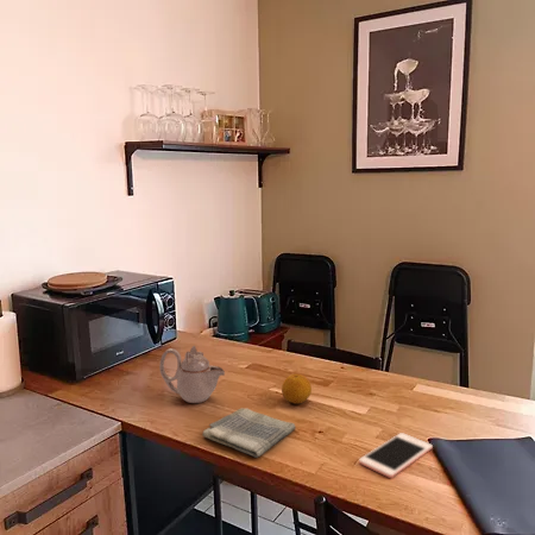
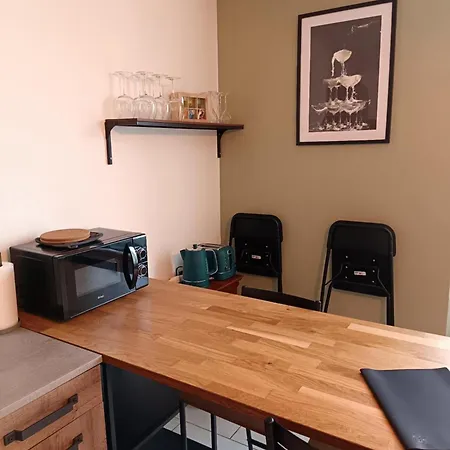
- teapot [158,345,226,404]
- cell phone [358,432,434,479]
- fruit [281,373,313,405]
- dish towel [201,407,297,459]
